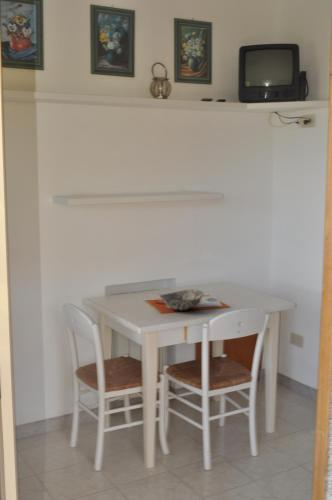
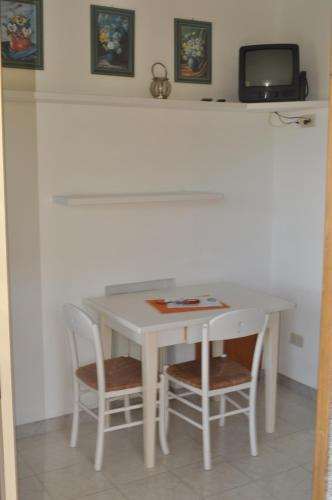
- decorative bowl [158,289,205,311]
